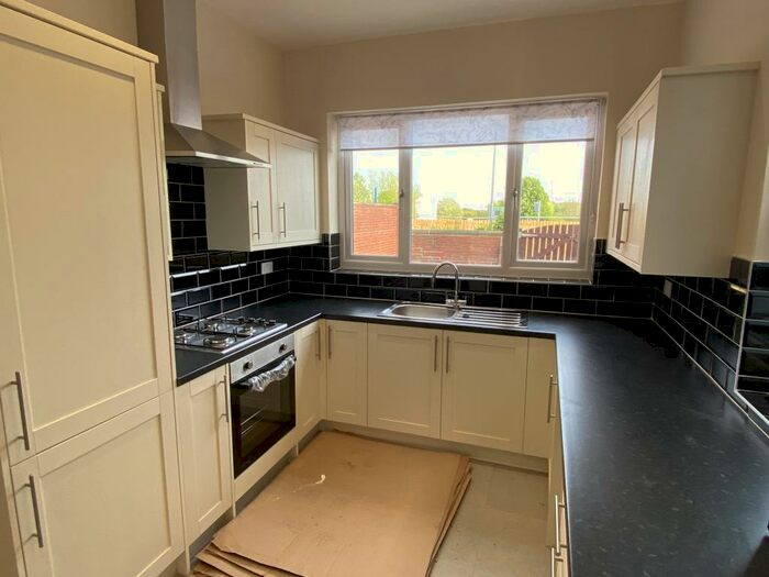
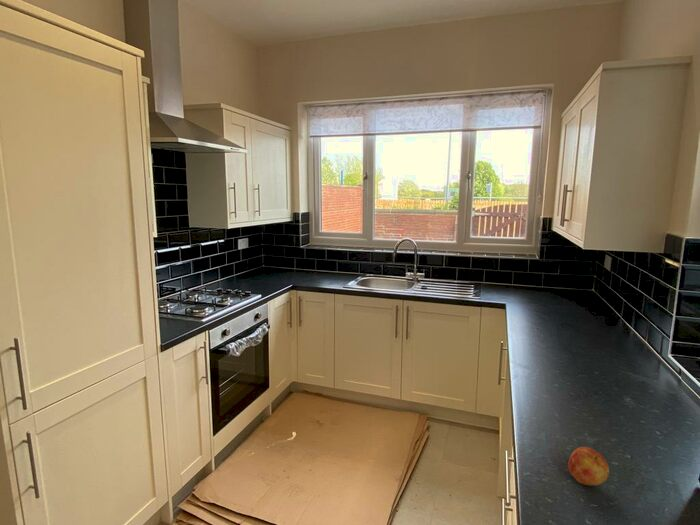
+ apple [567,446,610,487]
